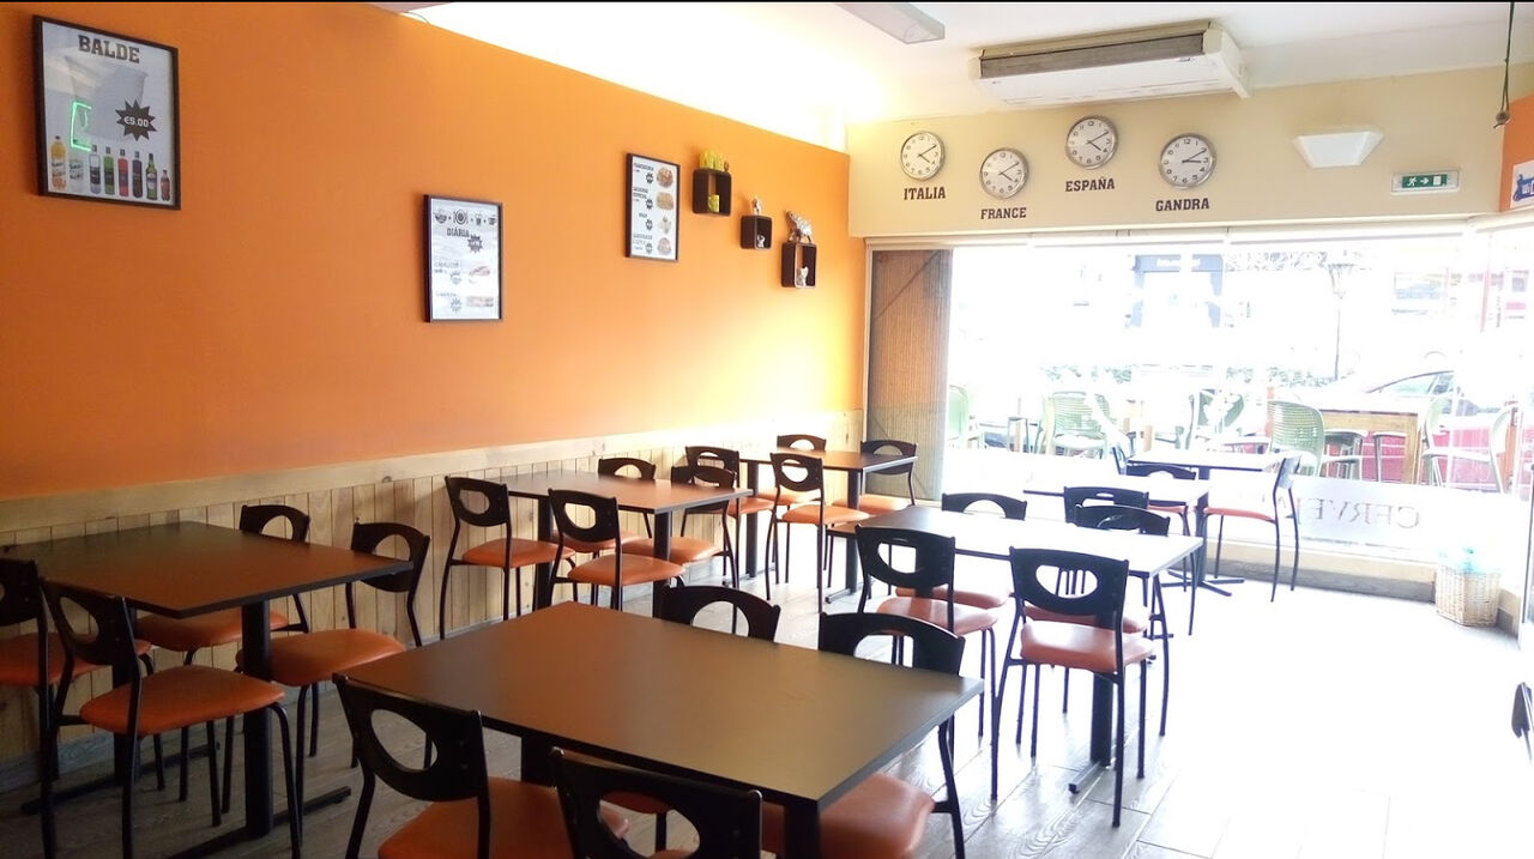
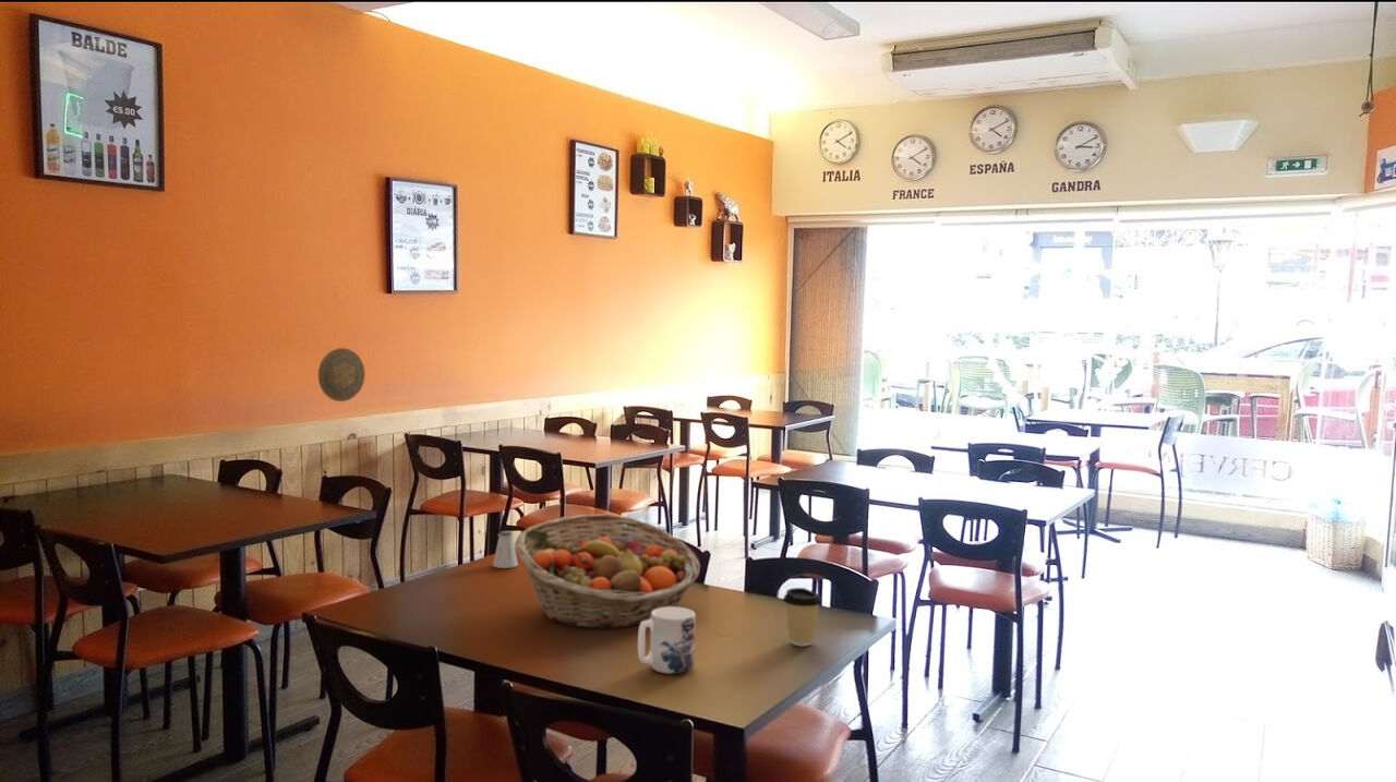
+ mug [637,606,697,675]
+ coffee cup [782,587,823,647]
+ saltshaker [492,530,519,569]
+ decorative plate [317,347,366,402]
+ fruit basket [514,513,701,629]
